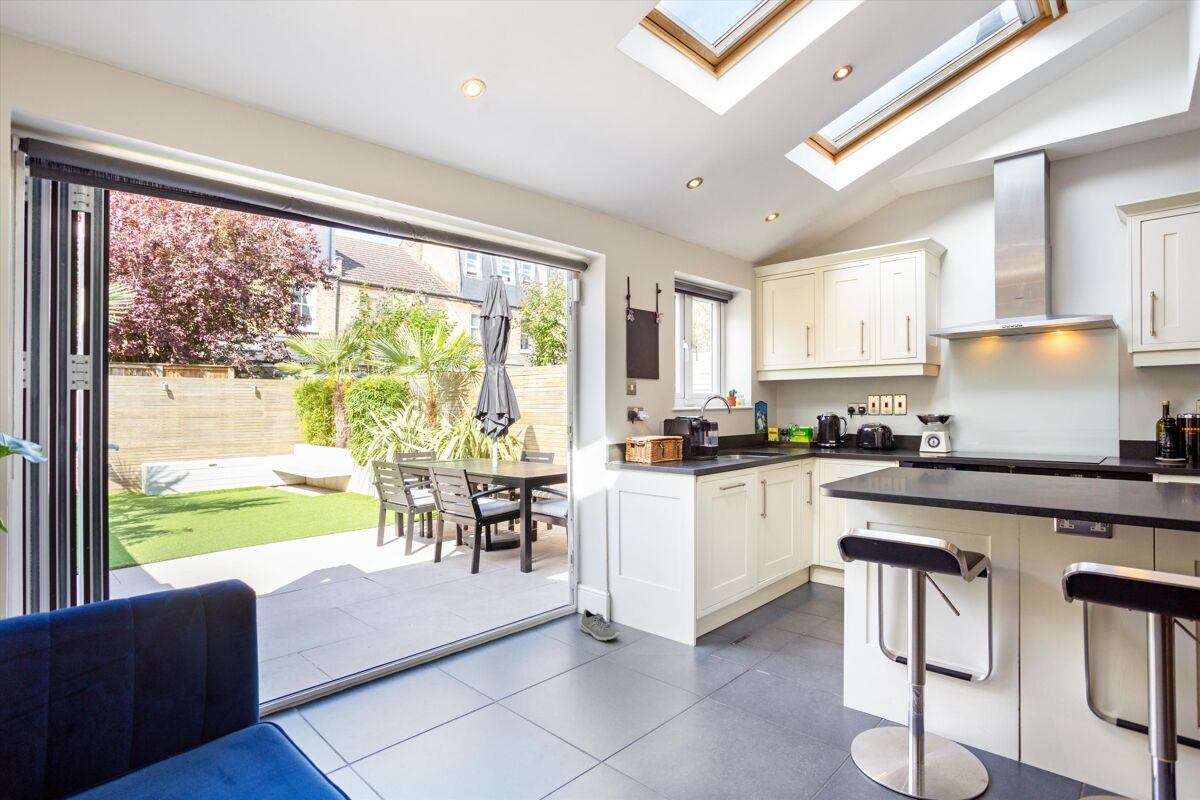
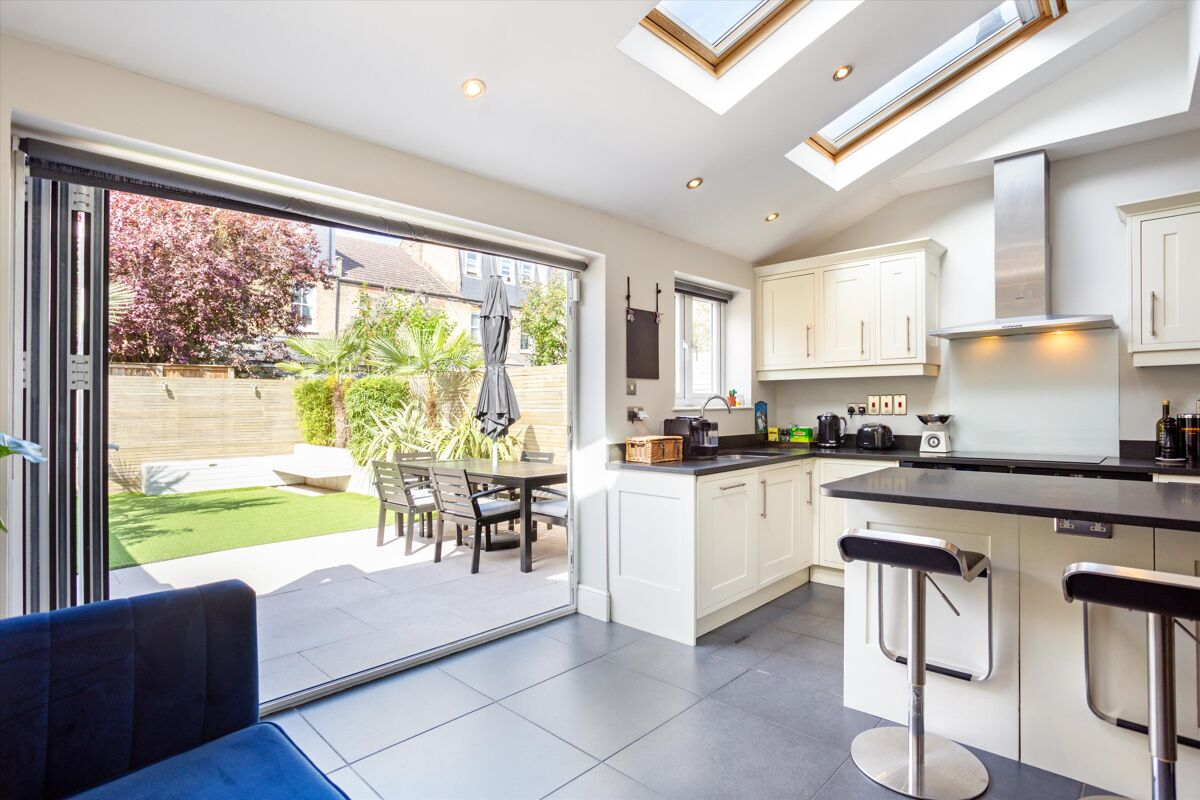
- sneaker [579,608,621,641]
